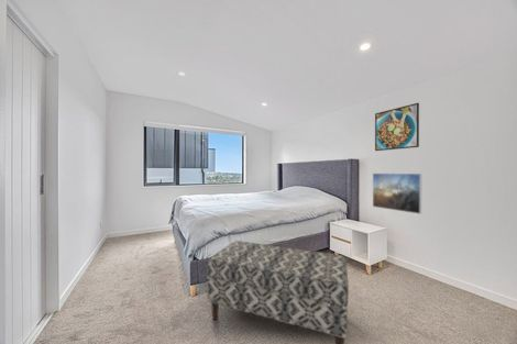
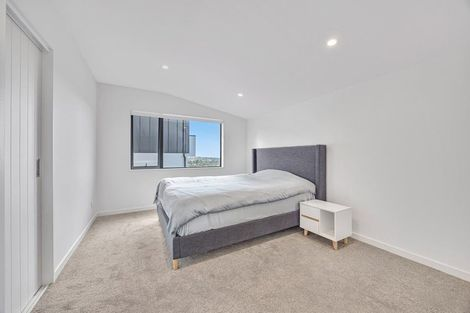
- bench [206,240,350,344]
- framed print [374,102,420,152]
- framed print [372,173,422,215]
